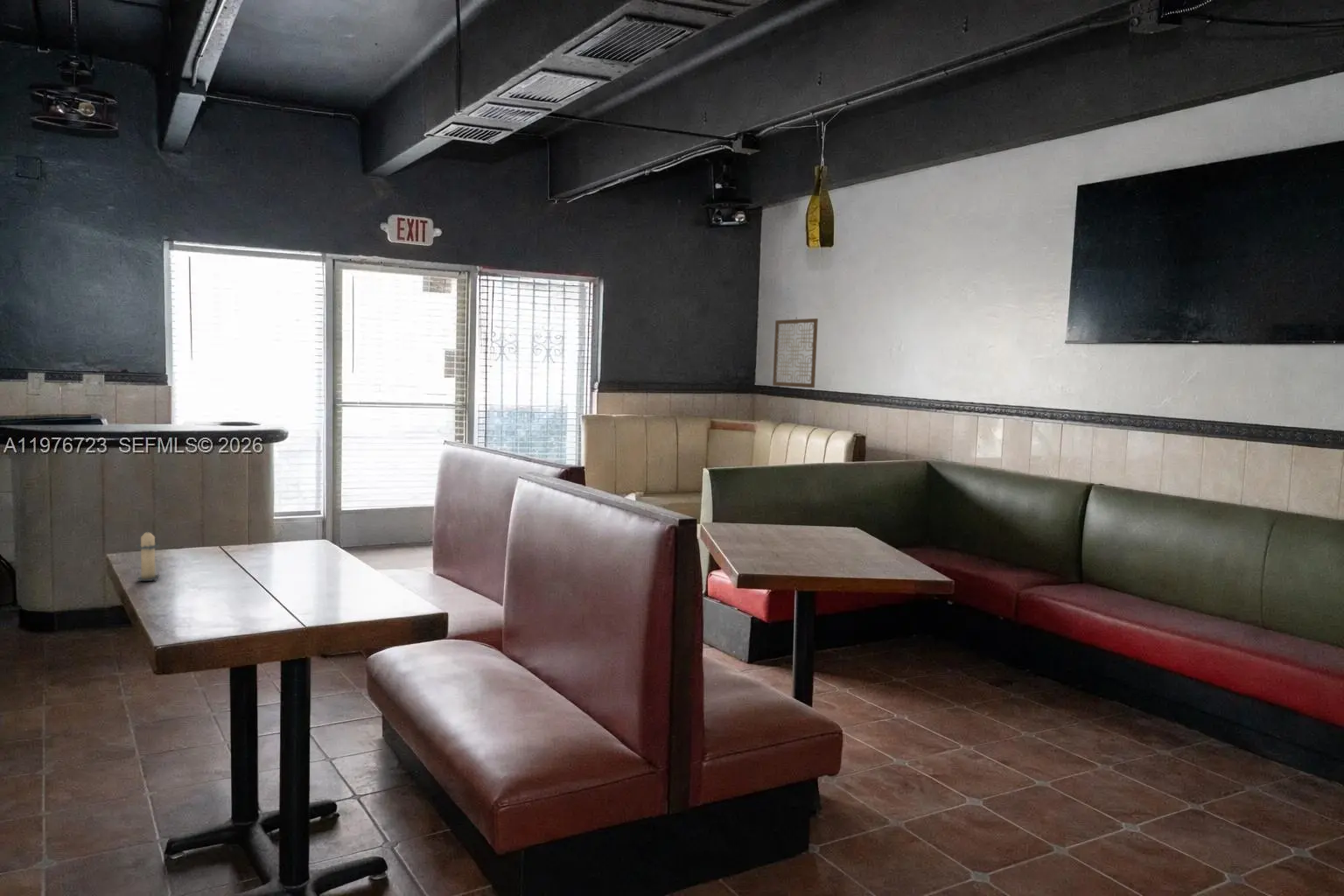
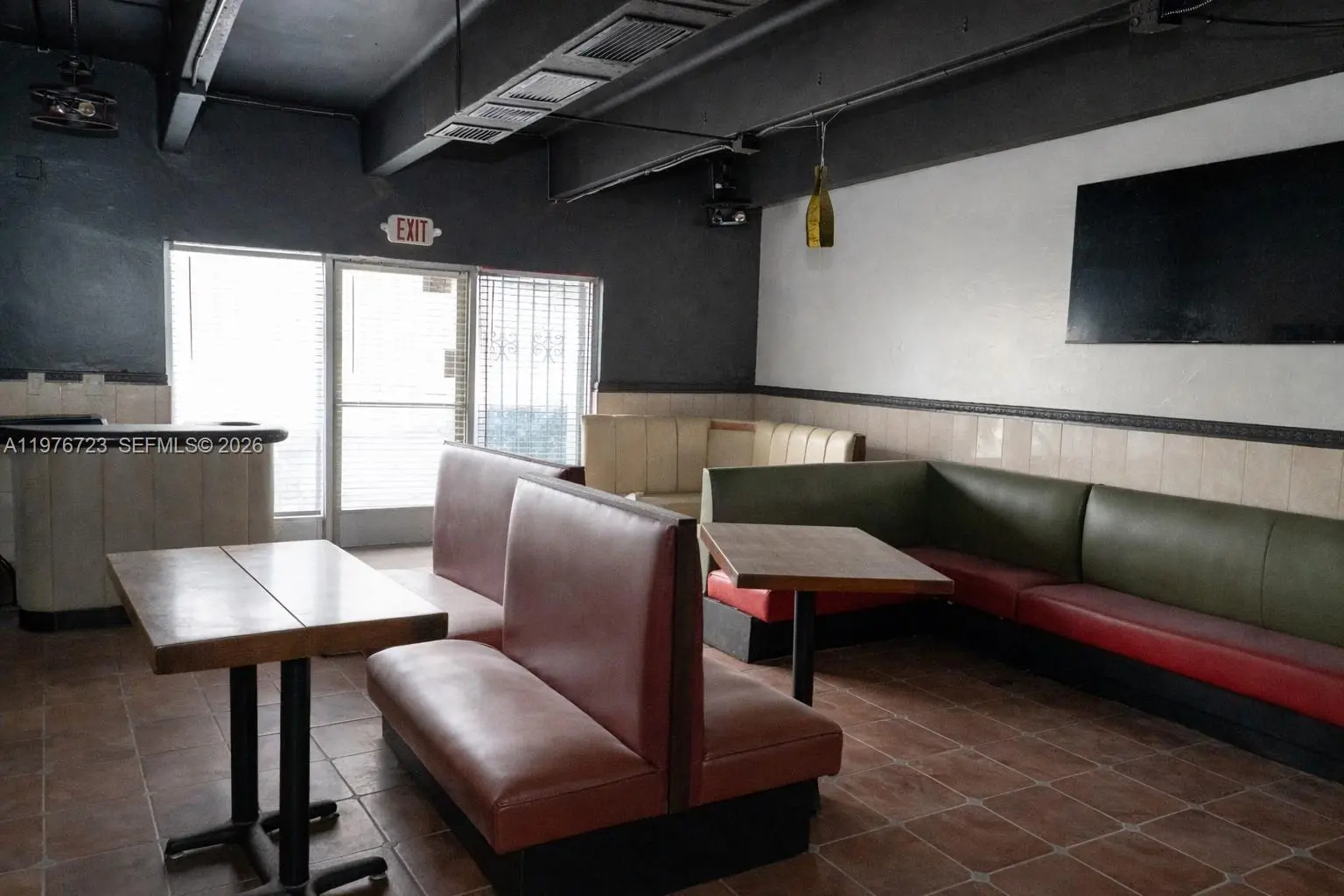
- candle [135,528,161,582]
- wall art [772,316,819,388]
